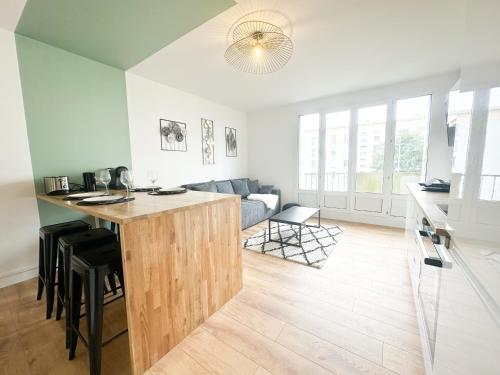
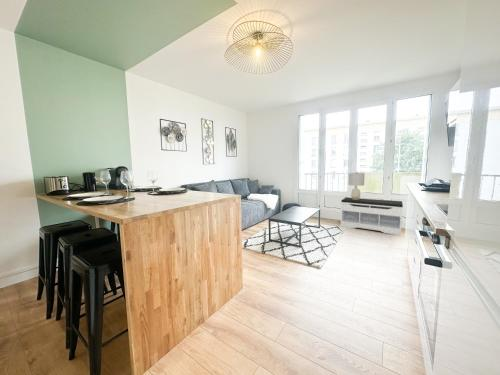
+ lamp [347,171,366,200]
+ bench [340,196,404,236]
